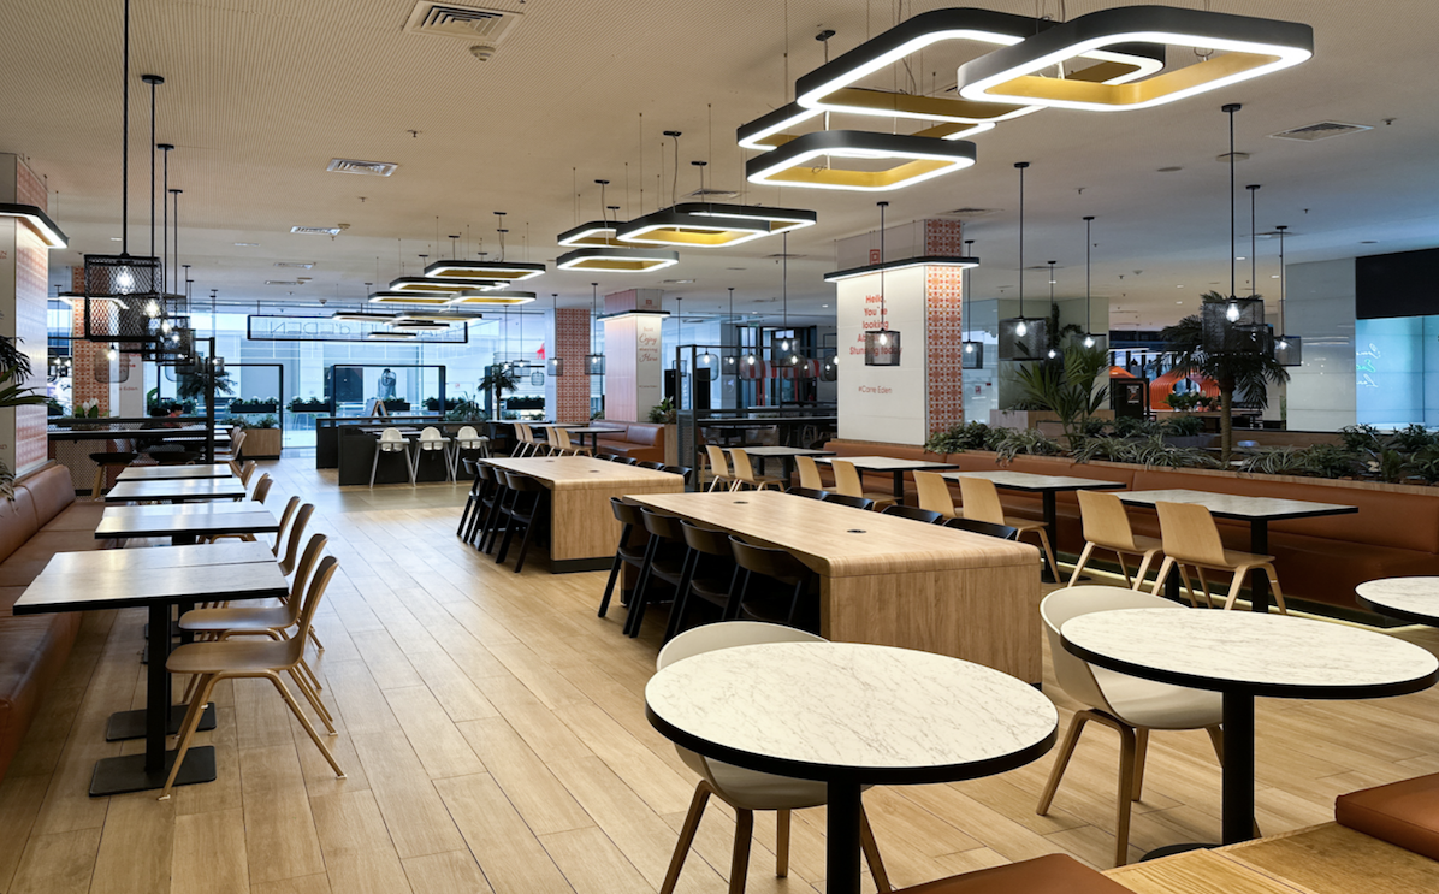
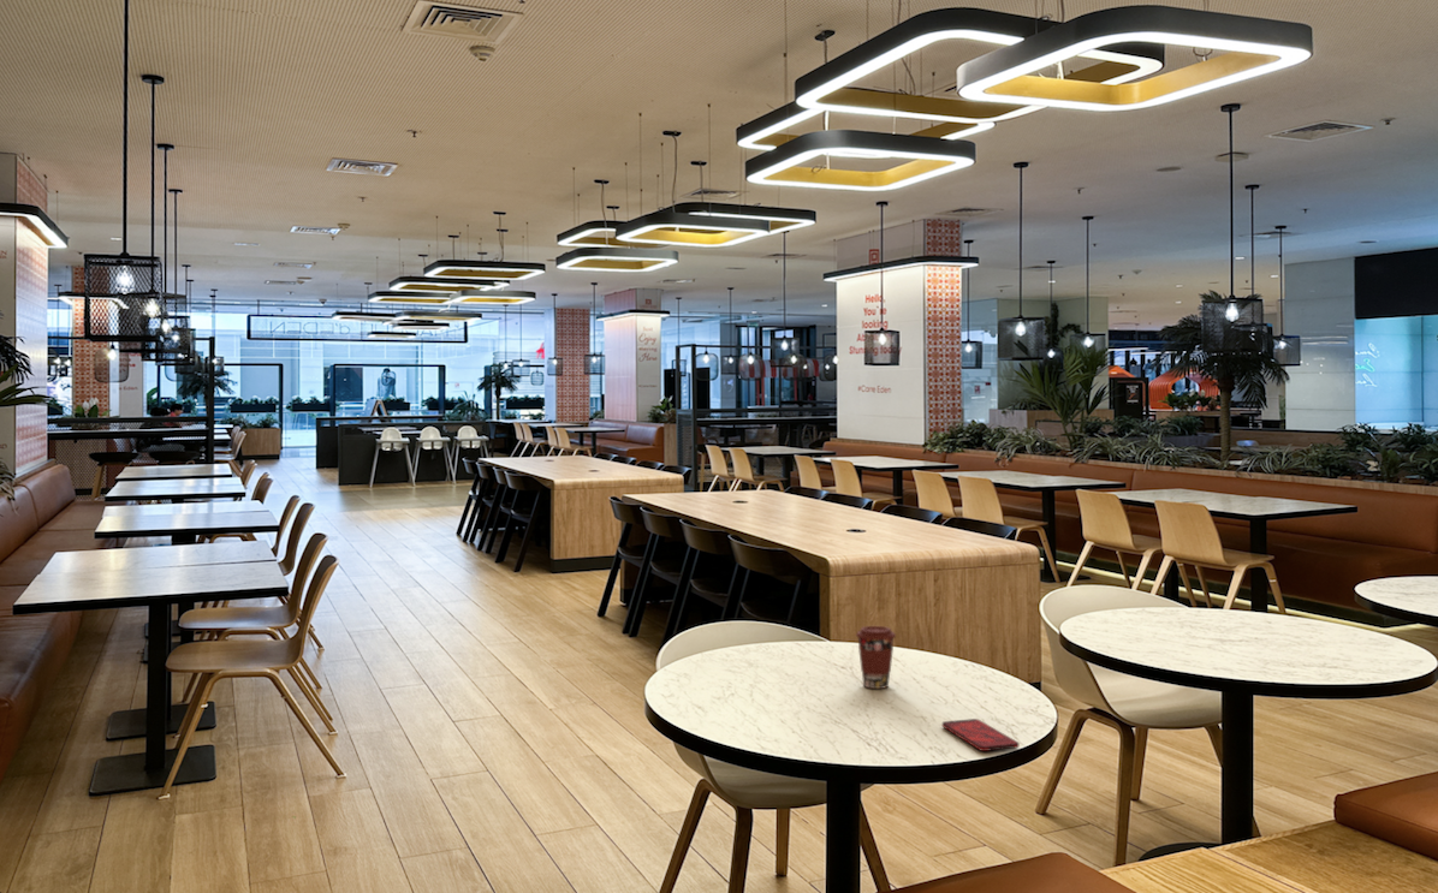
+ coffee cup [855,625,897,690]
+ smartphone [941,718,1020,752]
